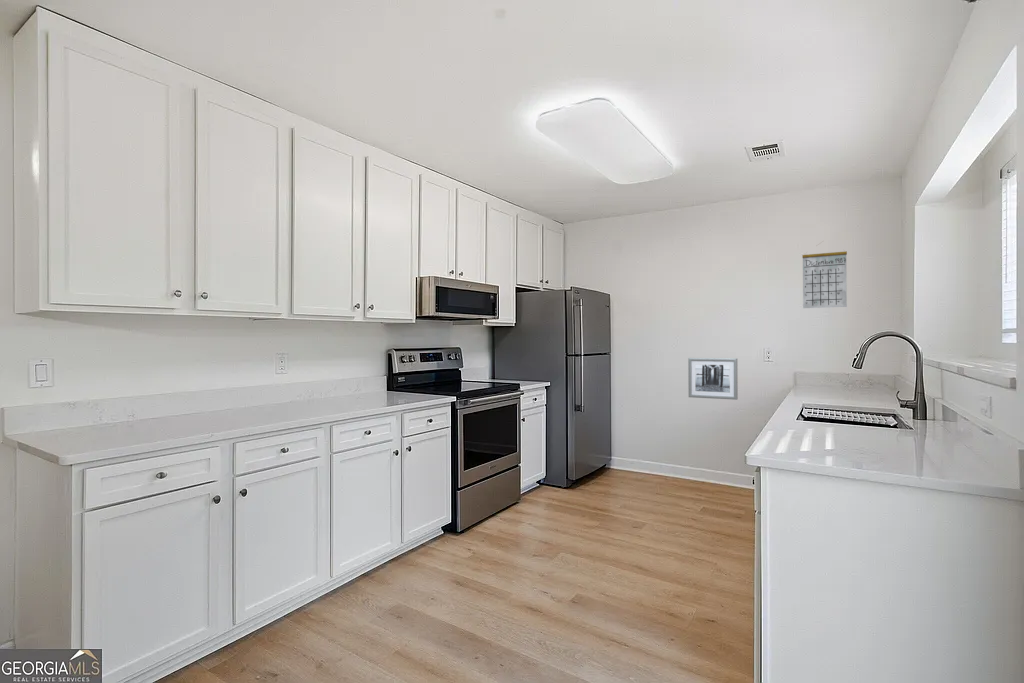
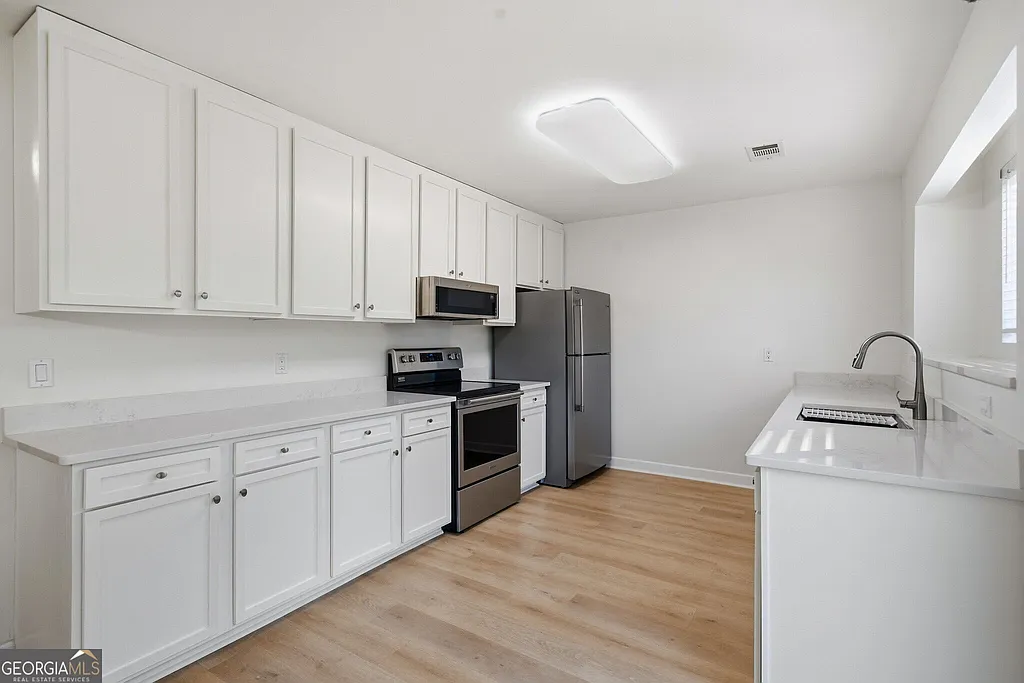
- wall art [687,357,739,401]
- calendar [801,241,848,309]
